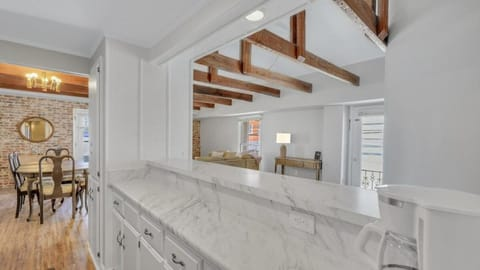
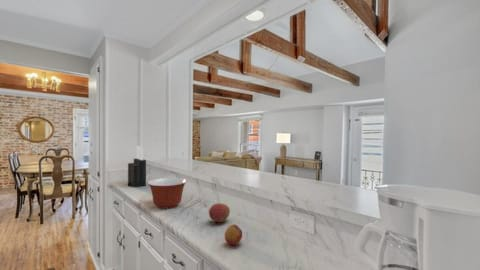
+ fruit [224,224,243,246]
+ mixing bowl [146,177,188,209]
+ knife block [127,145,147,188]
+ fruit [208,202,231,223]
